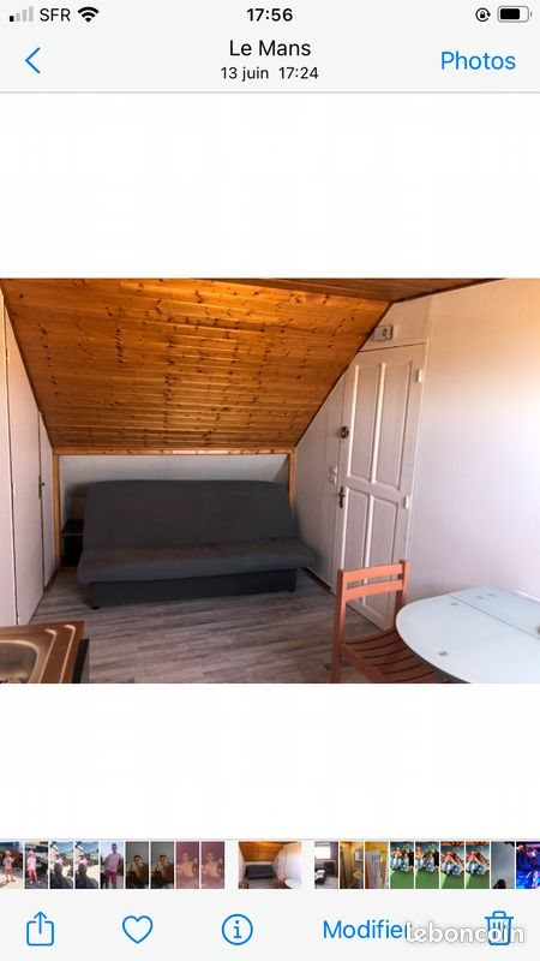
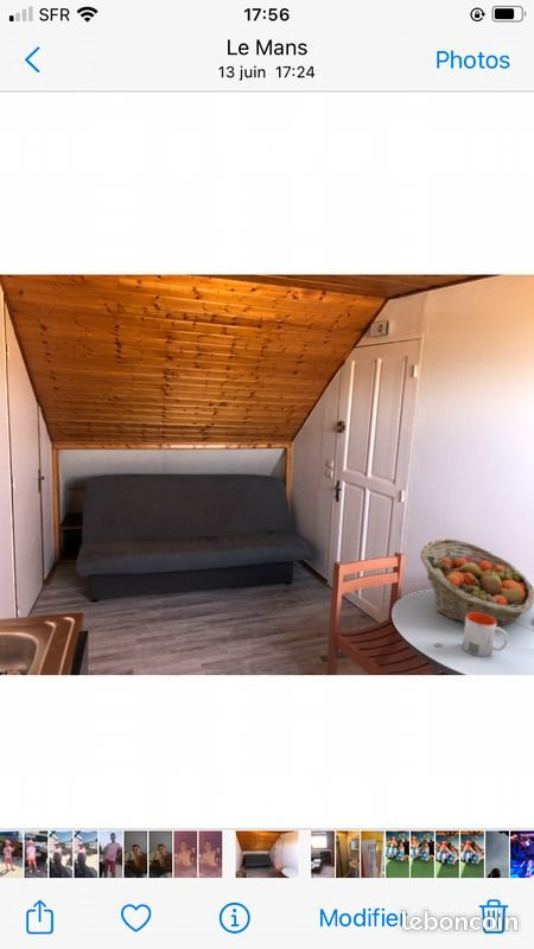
+ fruit basket [419,537,534,628]
+ mug [462,612,509,658]
